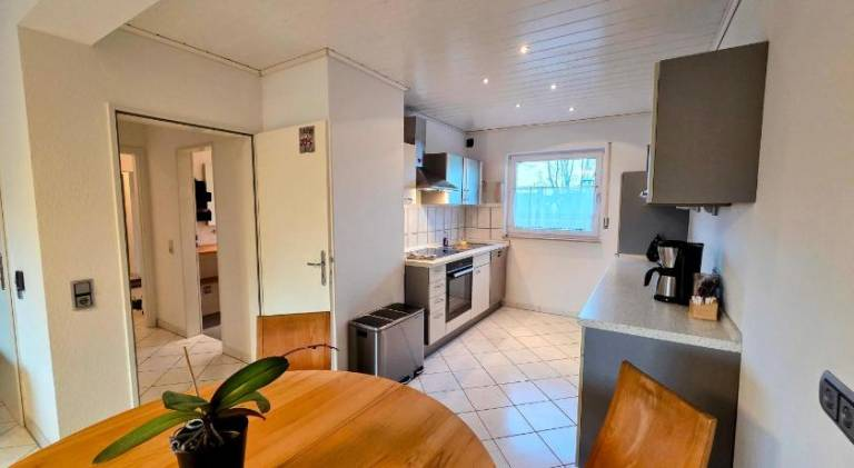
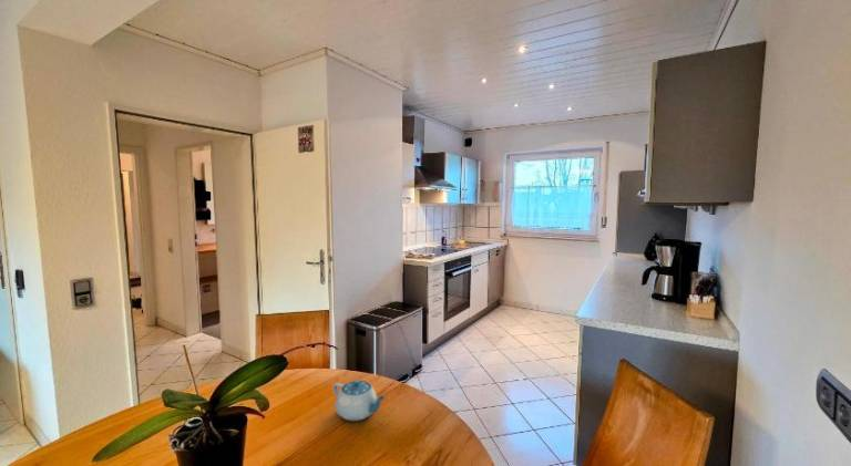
+ chinaware [332,379,387,422]
